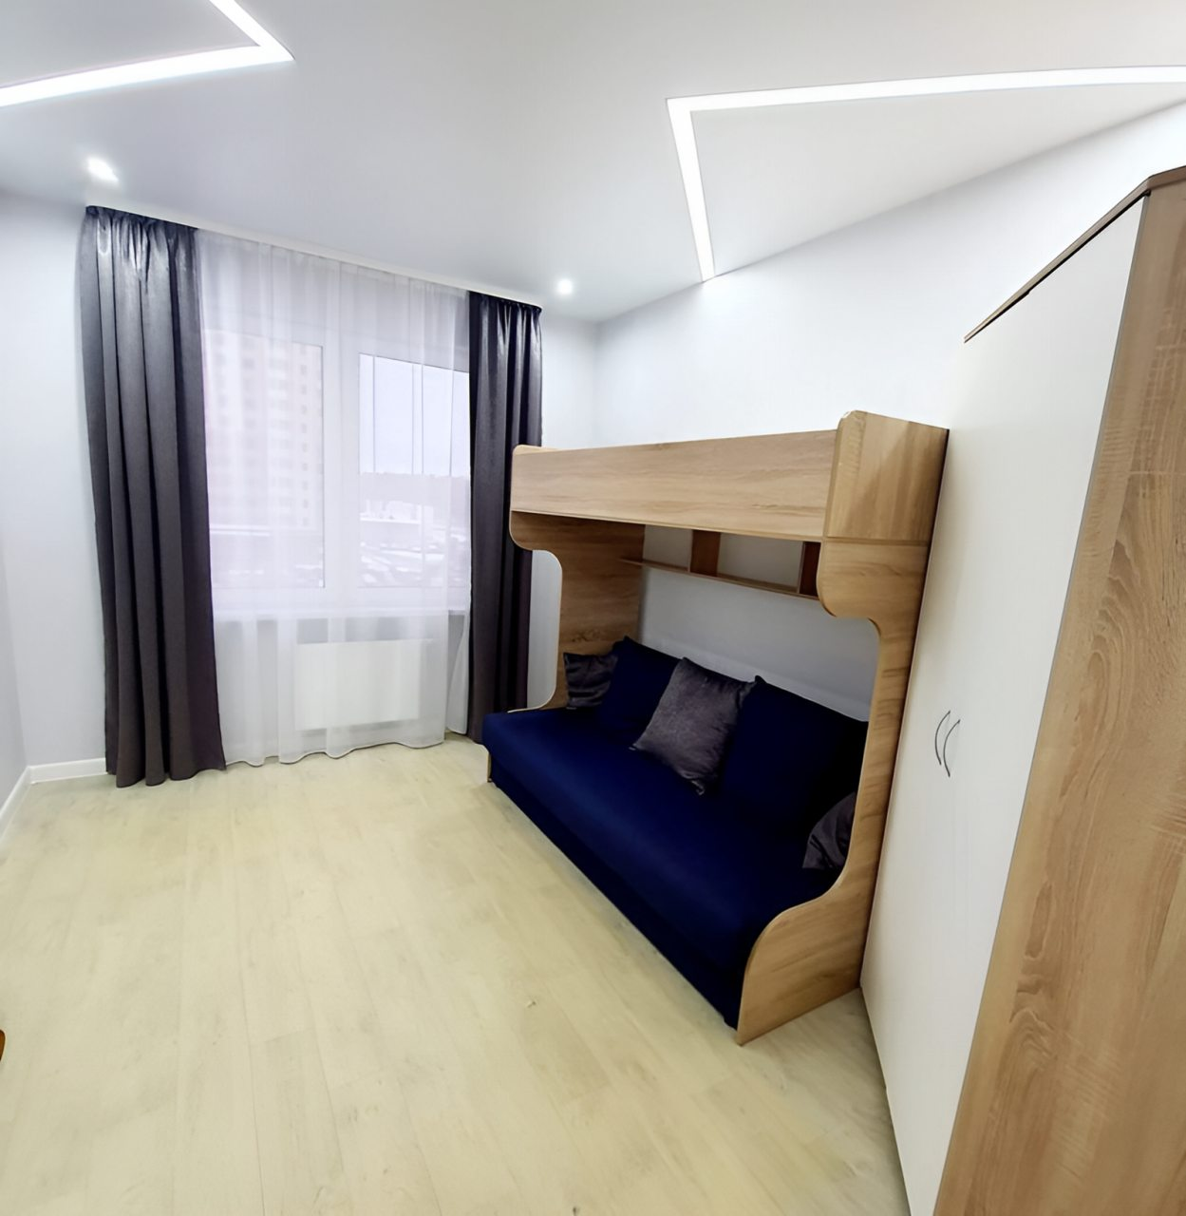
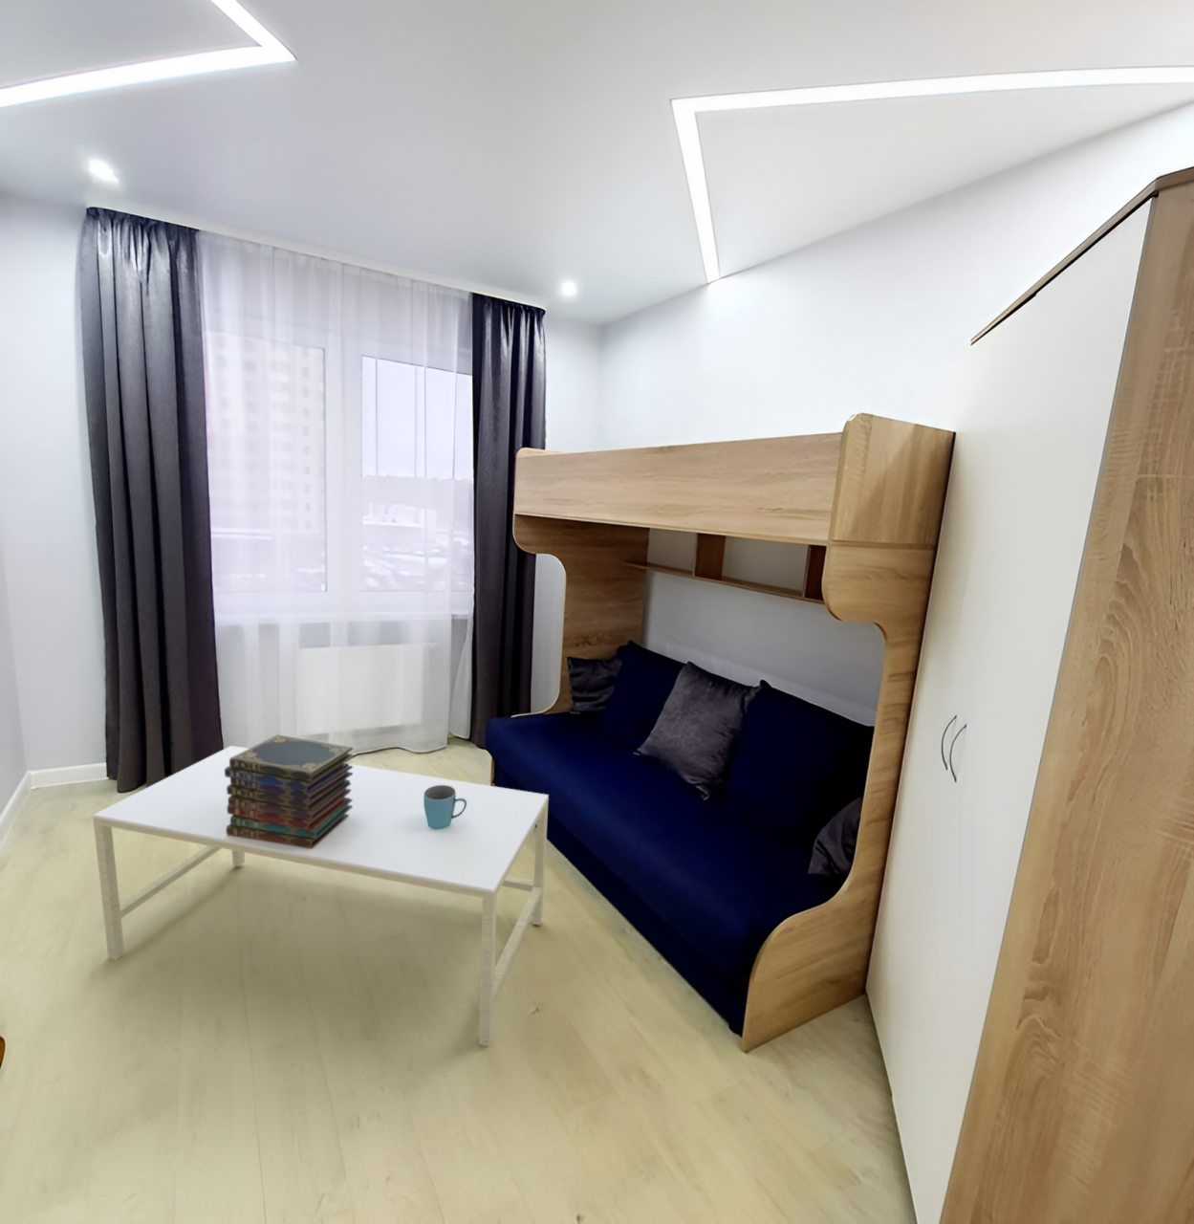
+ book stack [224,734,353,848]
+ mug [423,785,468,830]
+ coffee table [92,745,550,1048]
